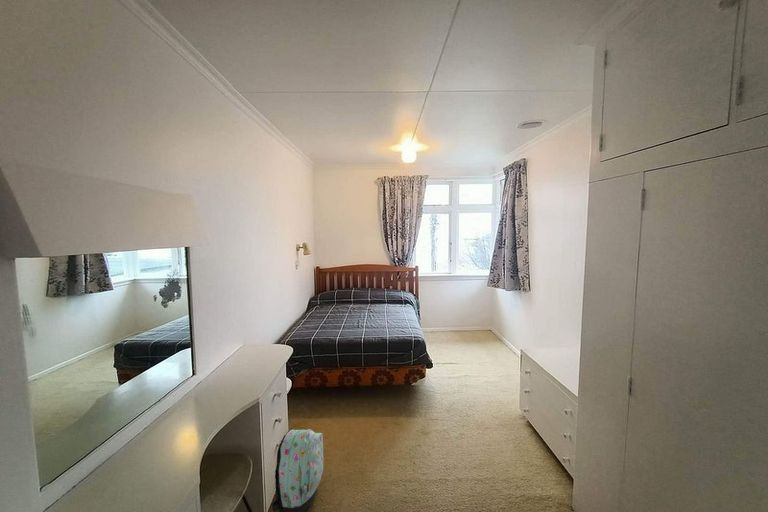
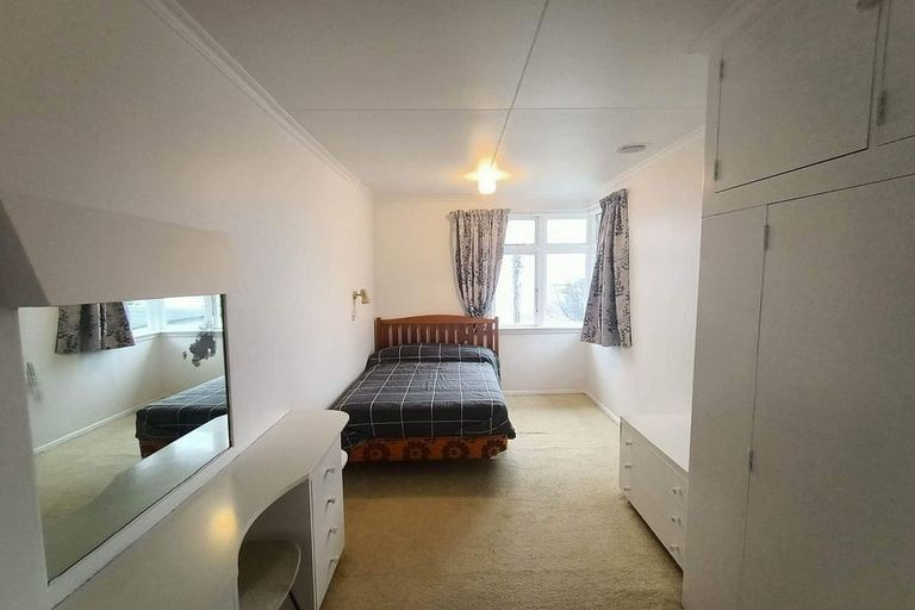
- backpack [271,427,325,512]
